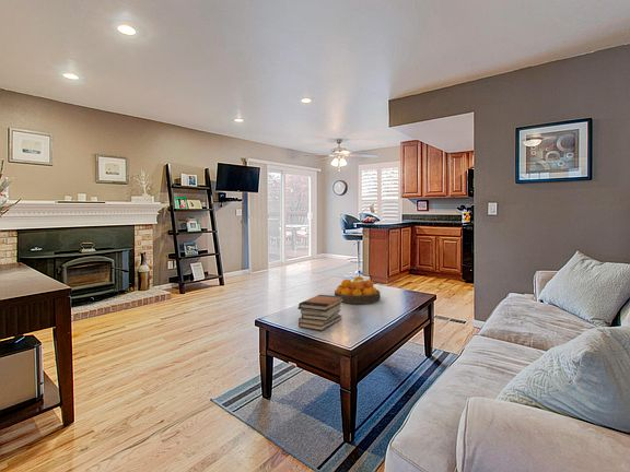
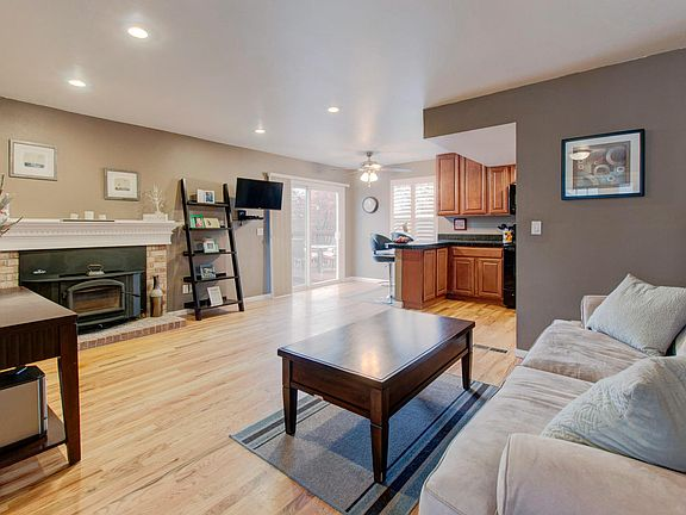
- fruit bowl [334,275,382,305]
- book stack [296,294,343,331]
